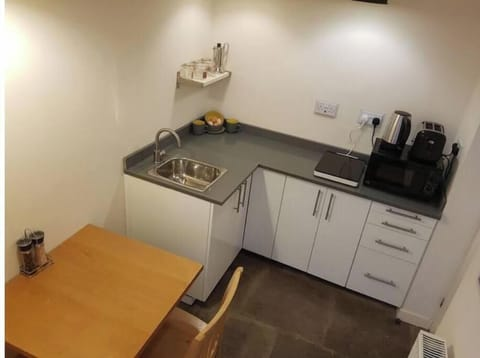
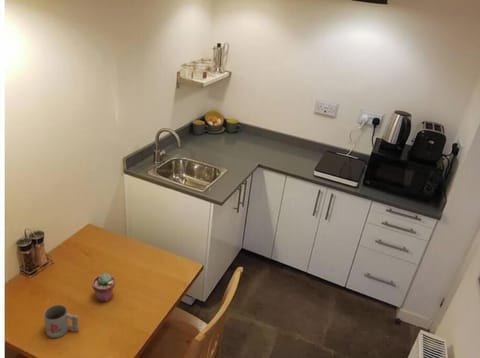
+ potted succulent [91,272,116,303]
+ mug [43,304,81,339]
